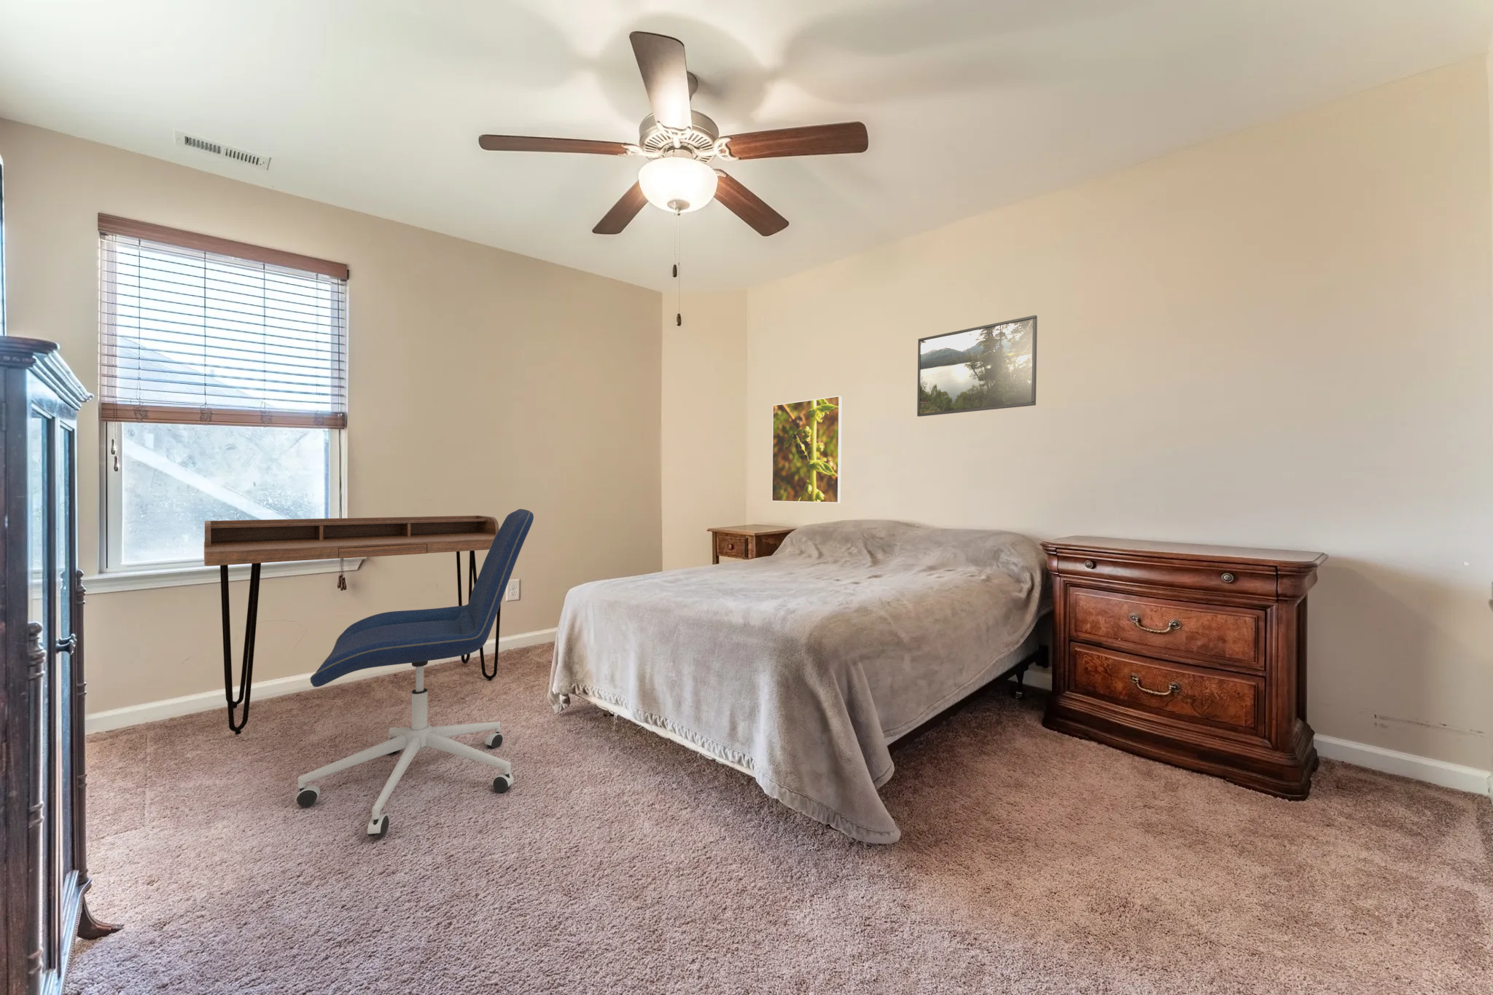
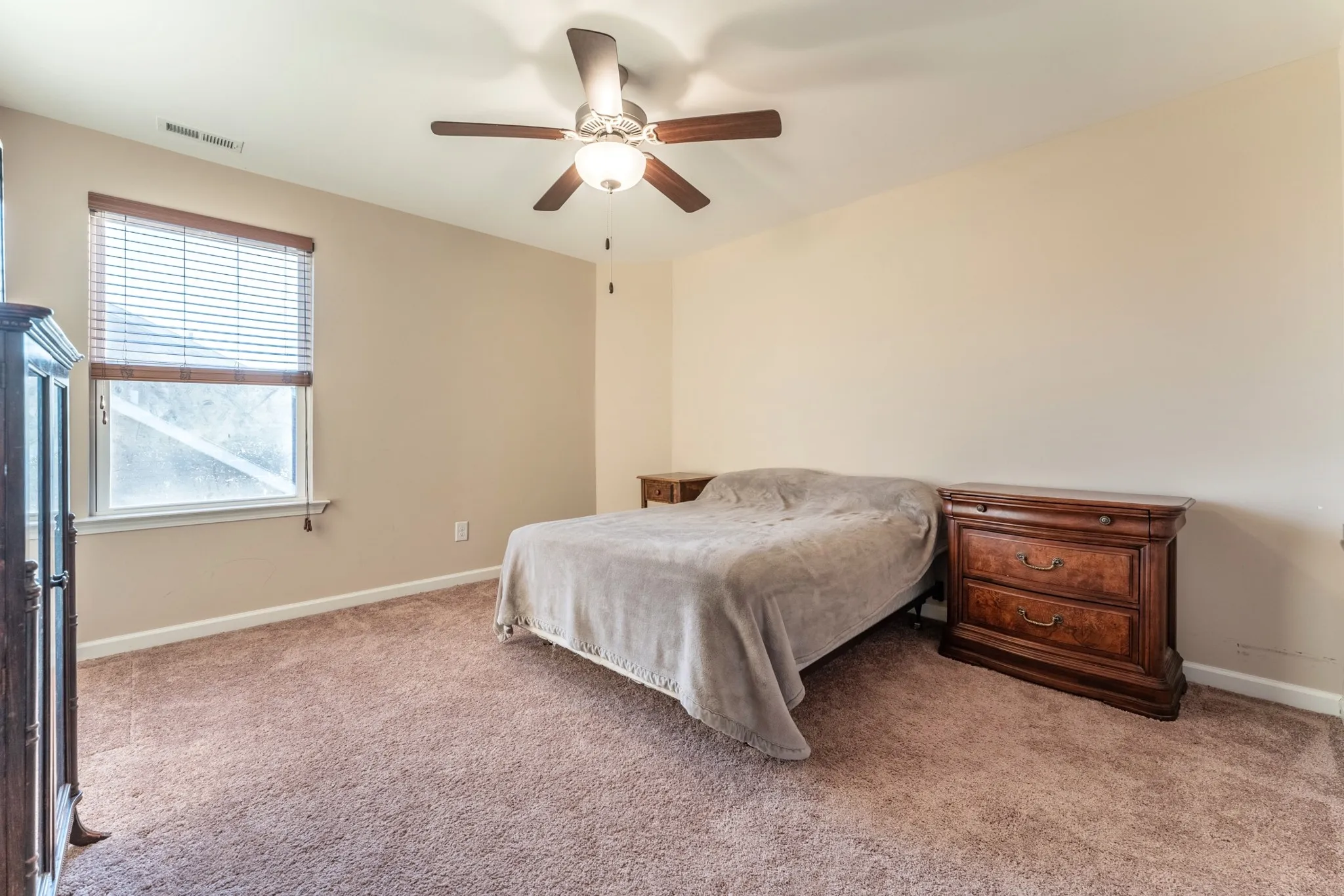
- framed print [916,314,1038,418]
- office chair [294,509,534,837]
- desk [203,515,502,735]
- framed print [771,395,843,503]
